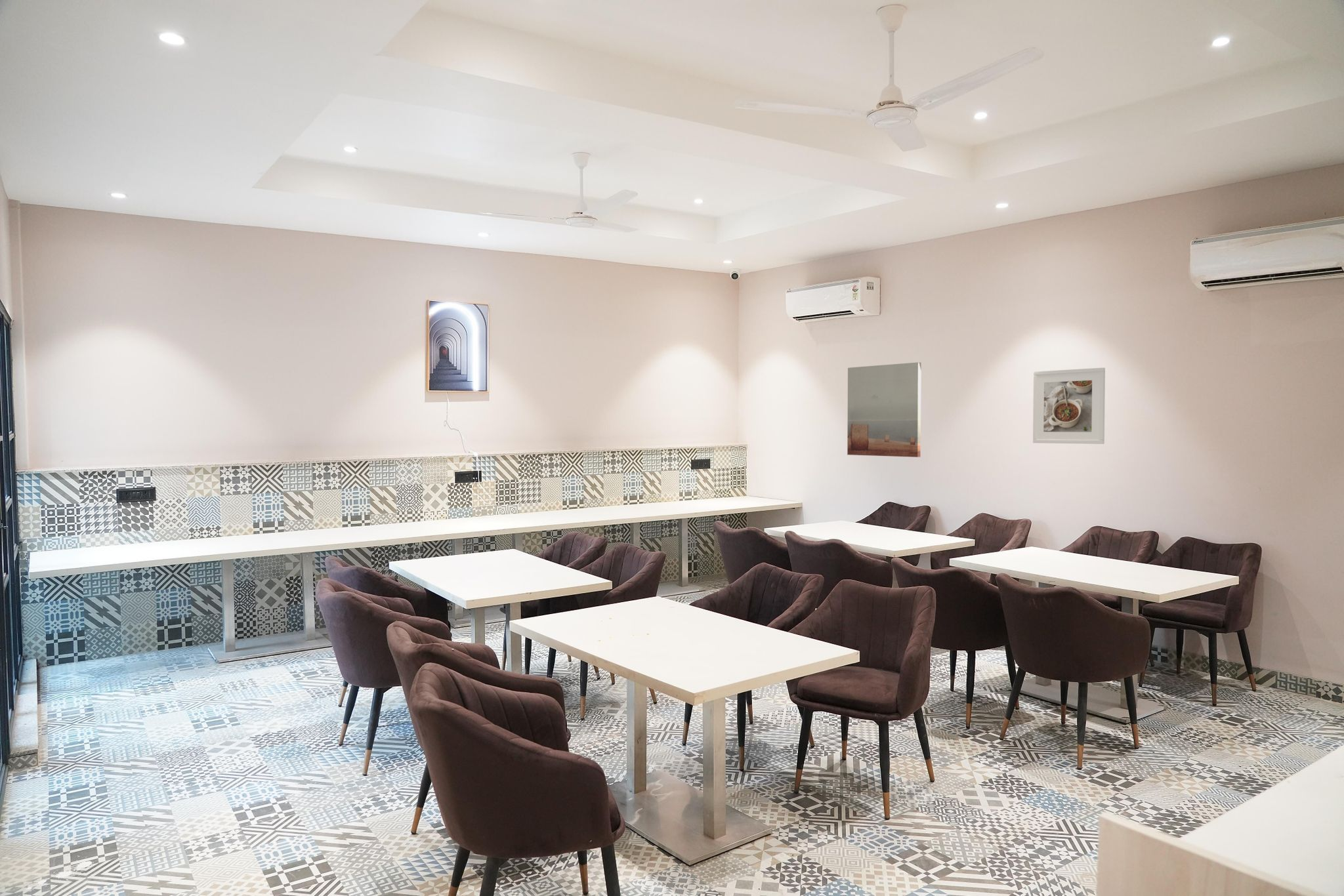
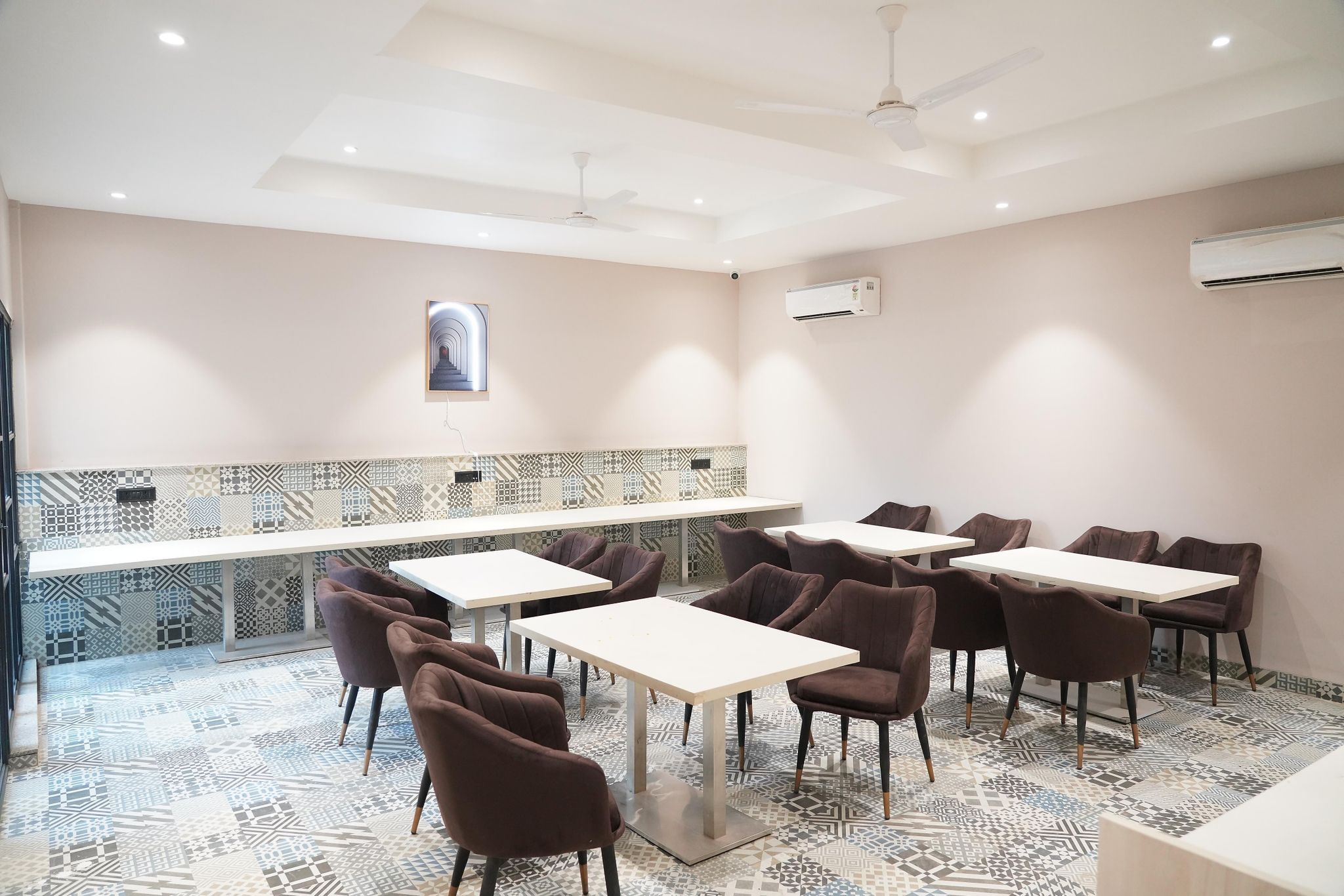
- wall art [847,361,922,458]
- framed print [1032,367,1106,445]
